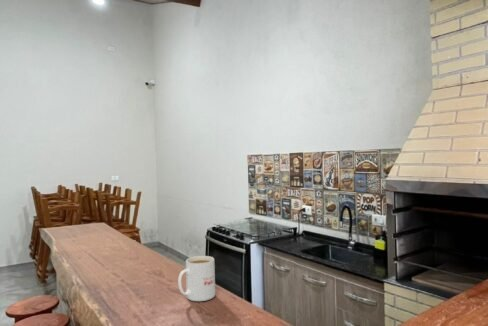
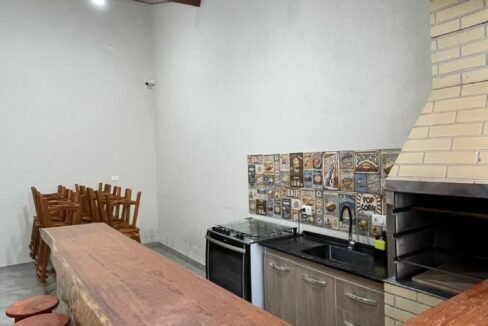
- mug [177,255,216,302]
